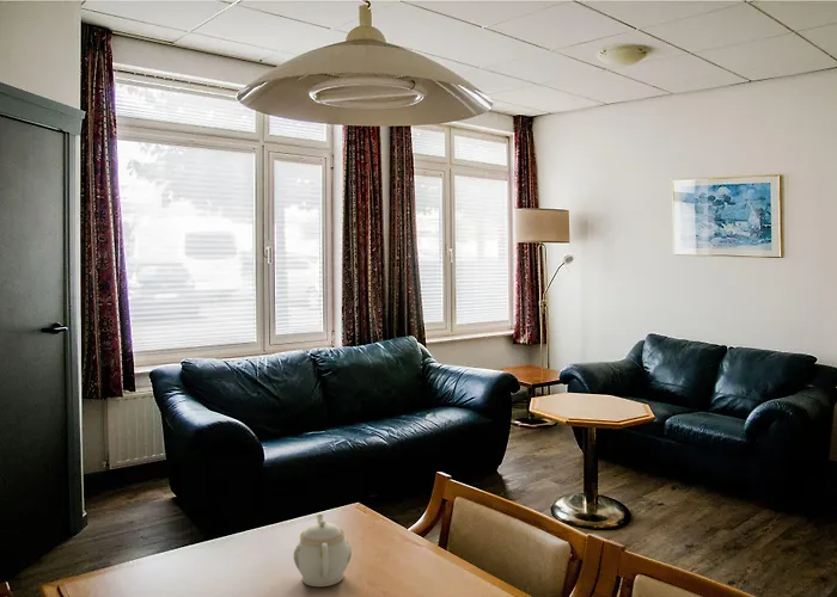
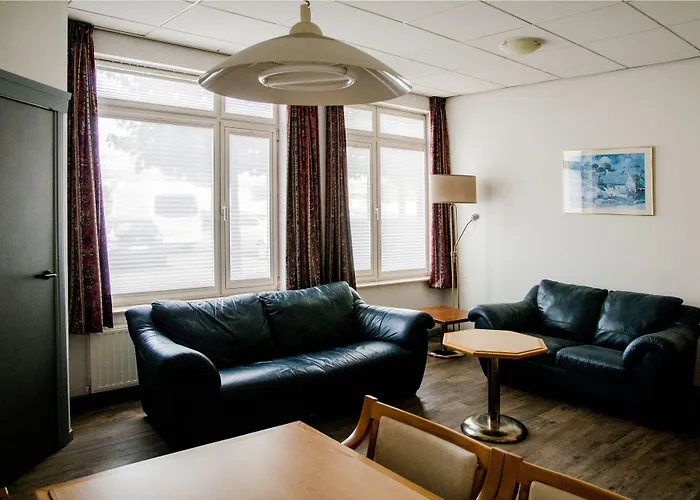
- teapot [293,513,353,587]
